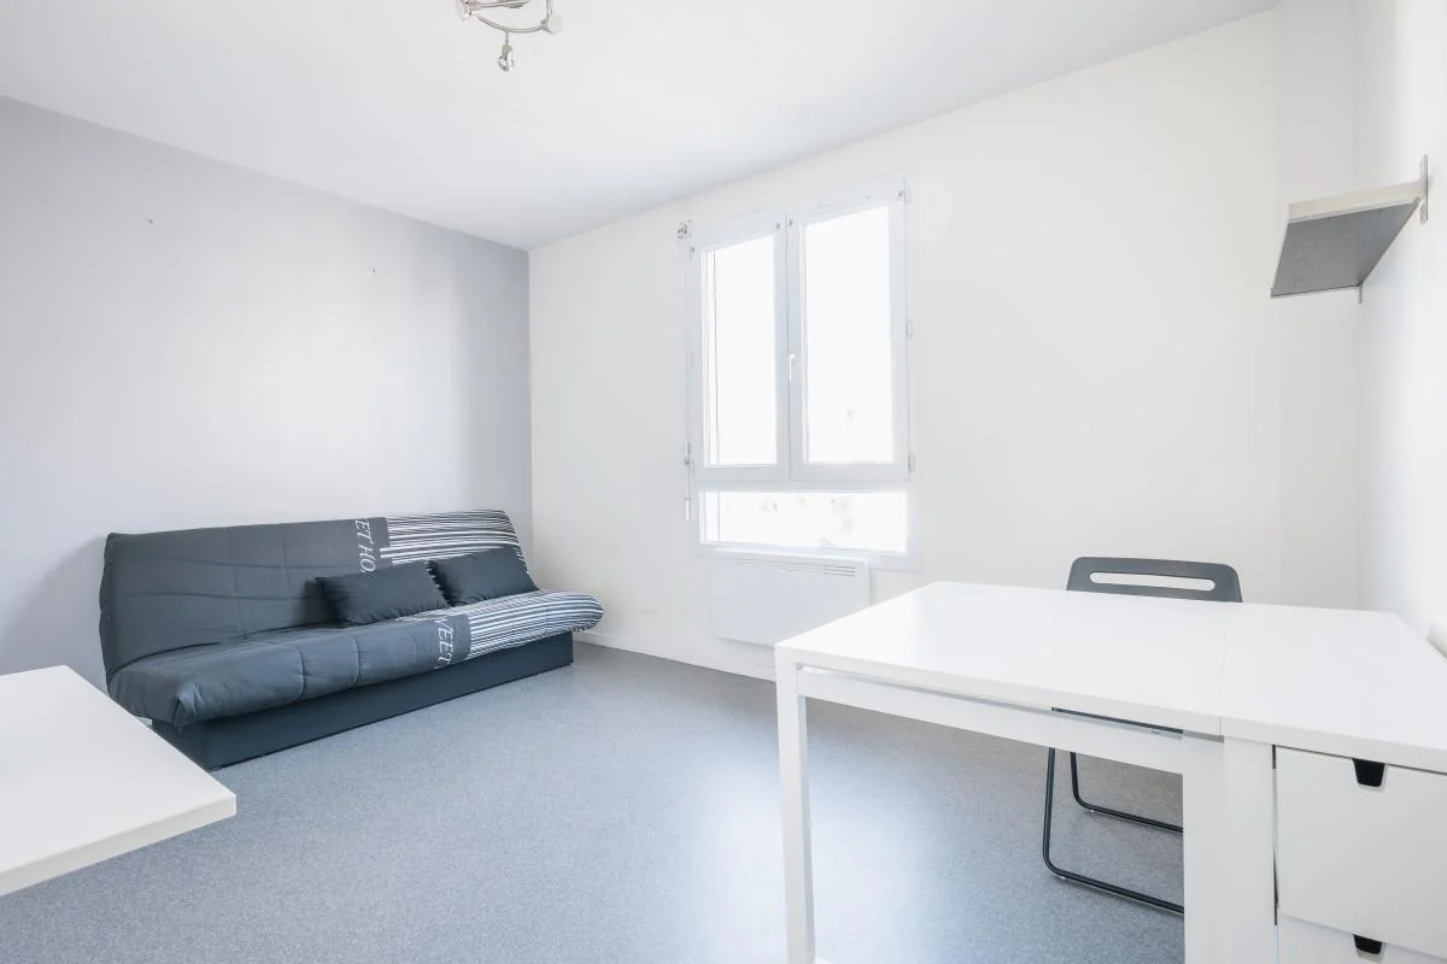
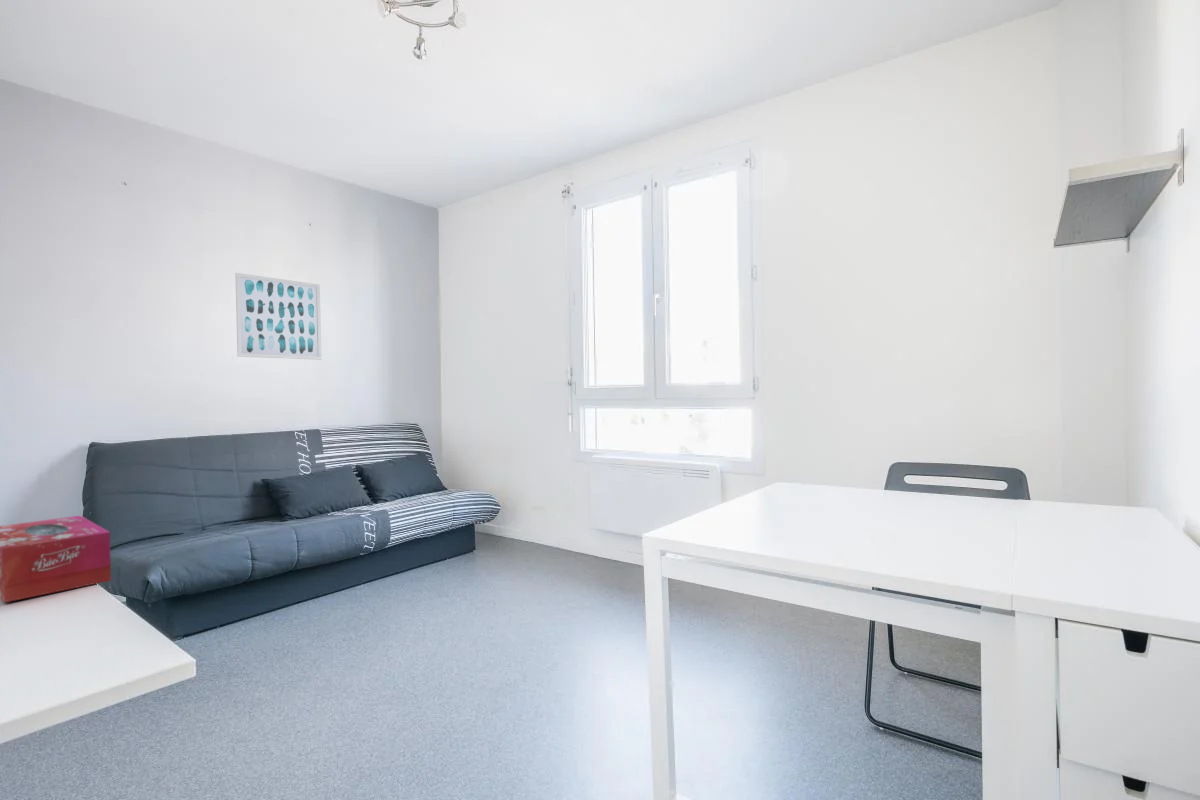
+ wall art [234,272,322,361]
+ tissue box [0,514,112,604]
